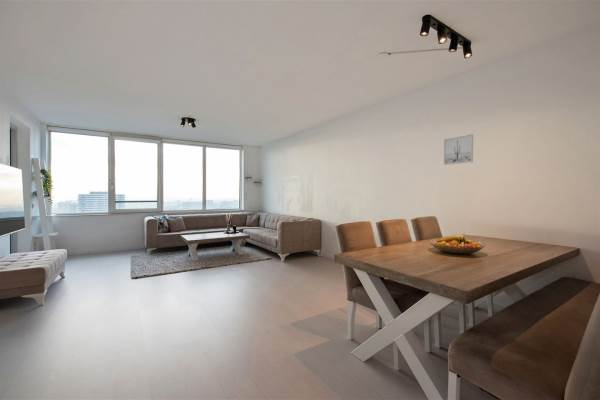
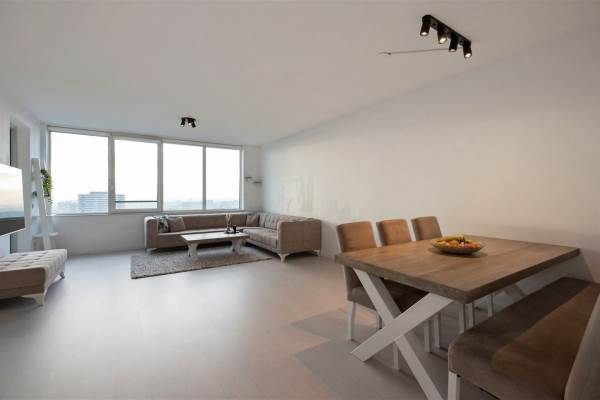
- wall art [443,133,474,166]
